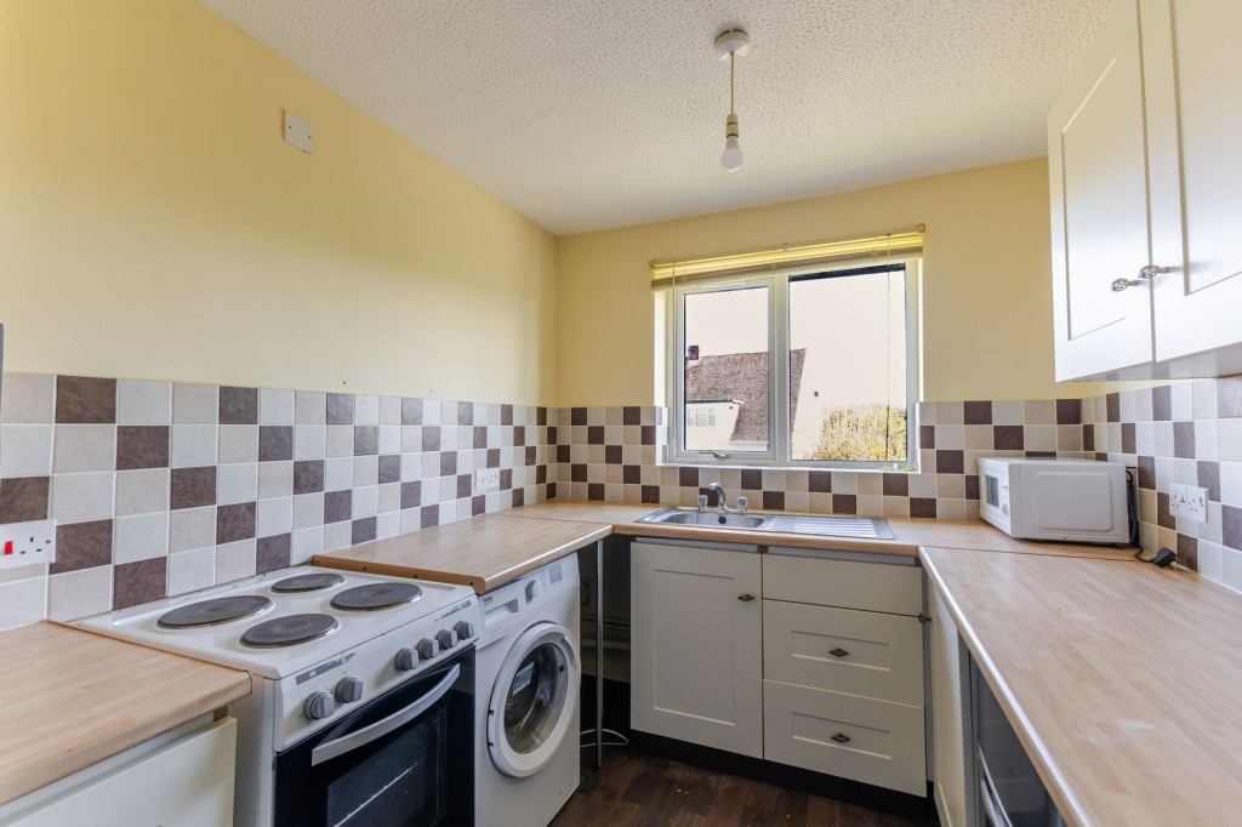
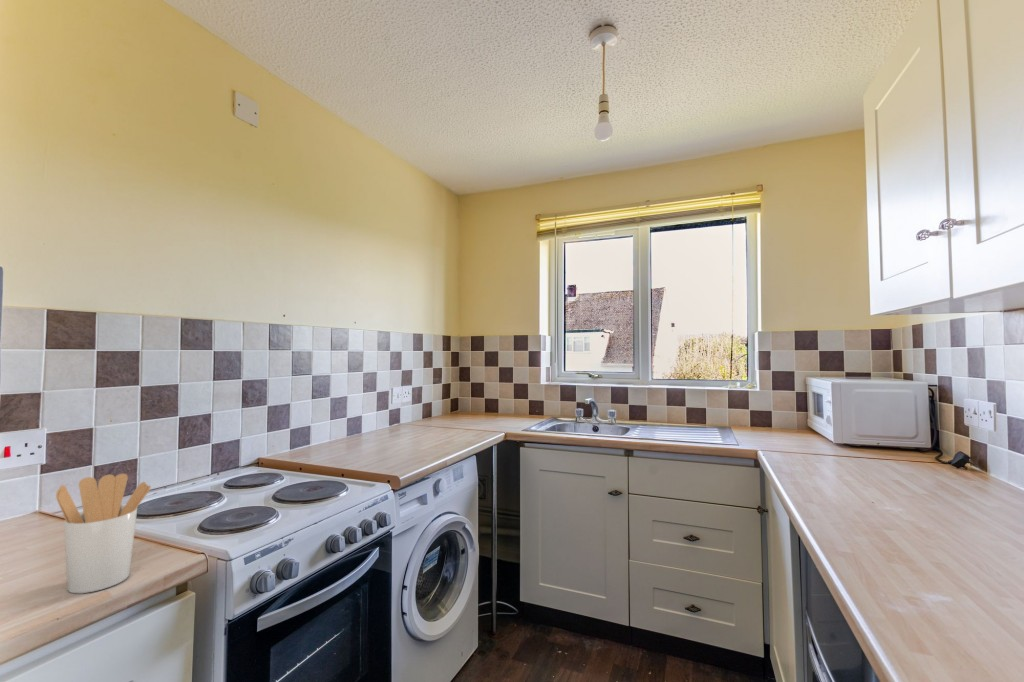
+ utensil holder [55,473,152,594]
